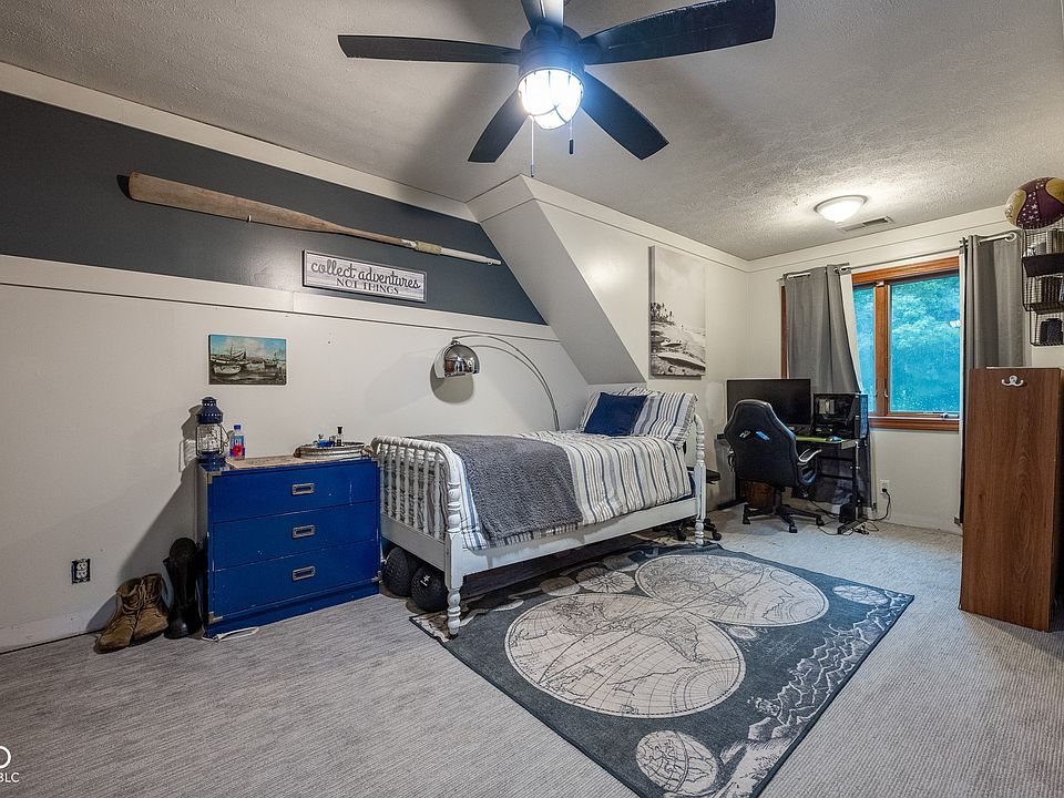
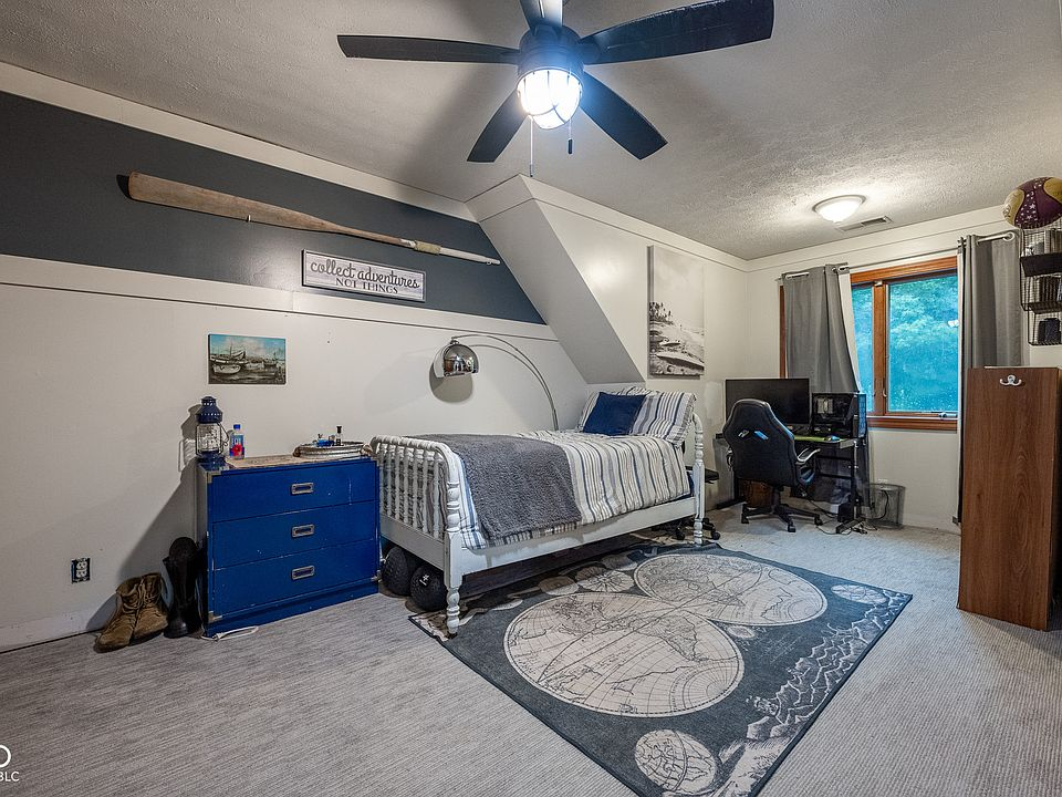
+ waste bin [861,482,907,529]
